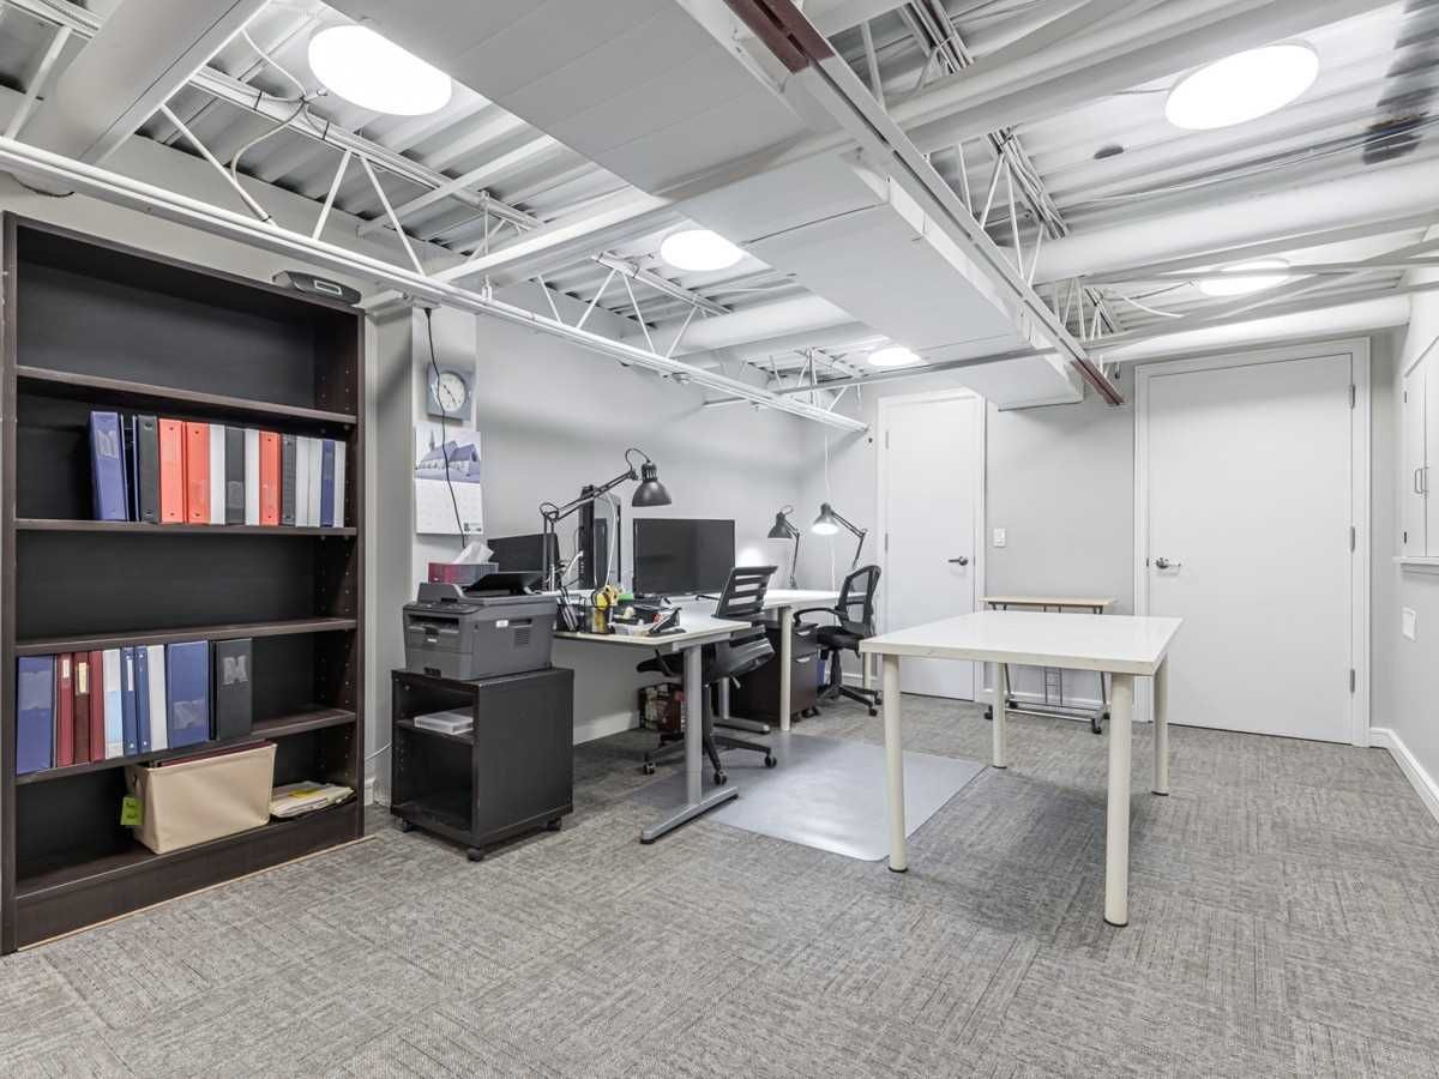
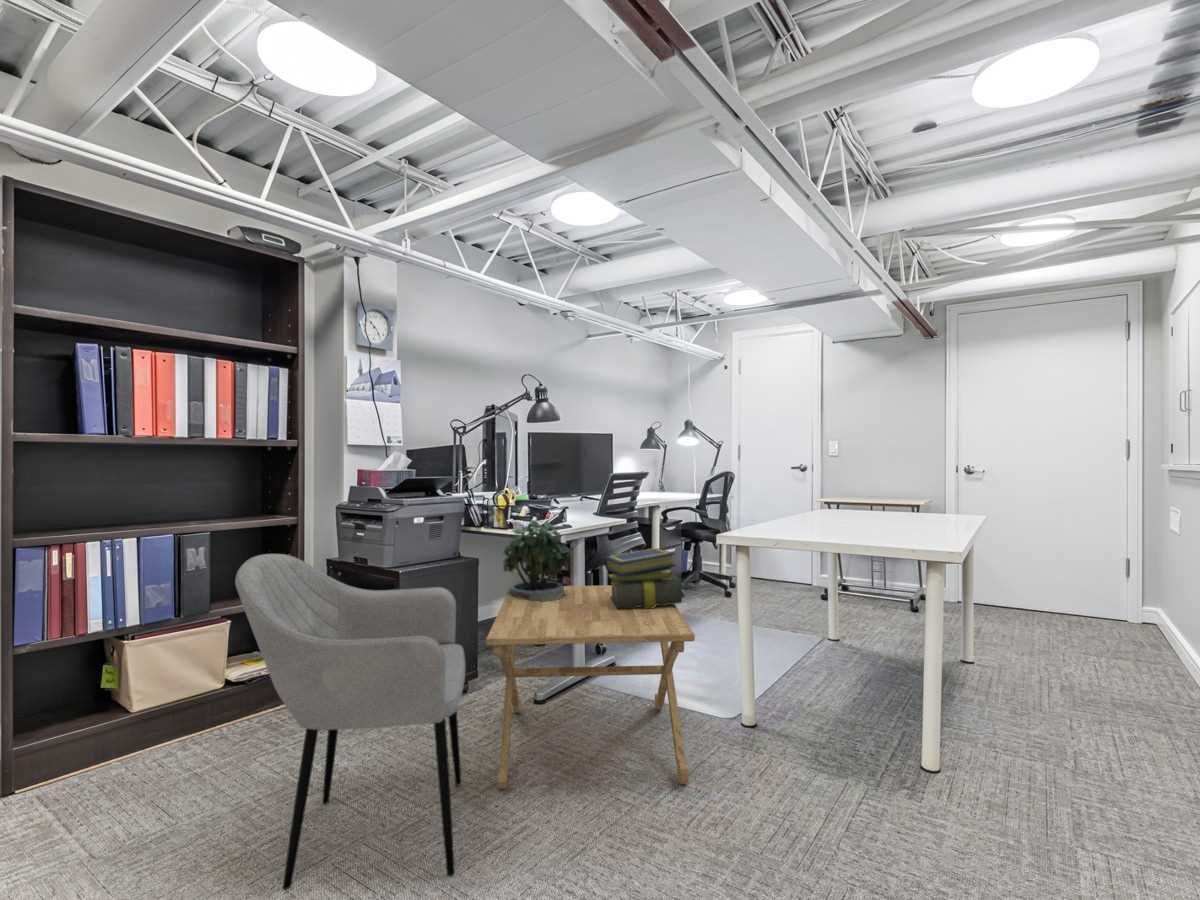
+ armchair [234,553,466,891]
+ side table [485,584,696,790]
+ stack of books [603,547,683,609]
+ potted plant [502,513,573,602]
